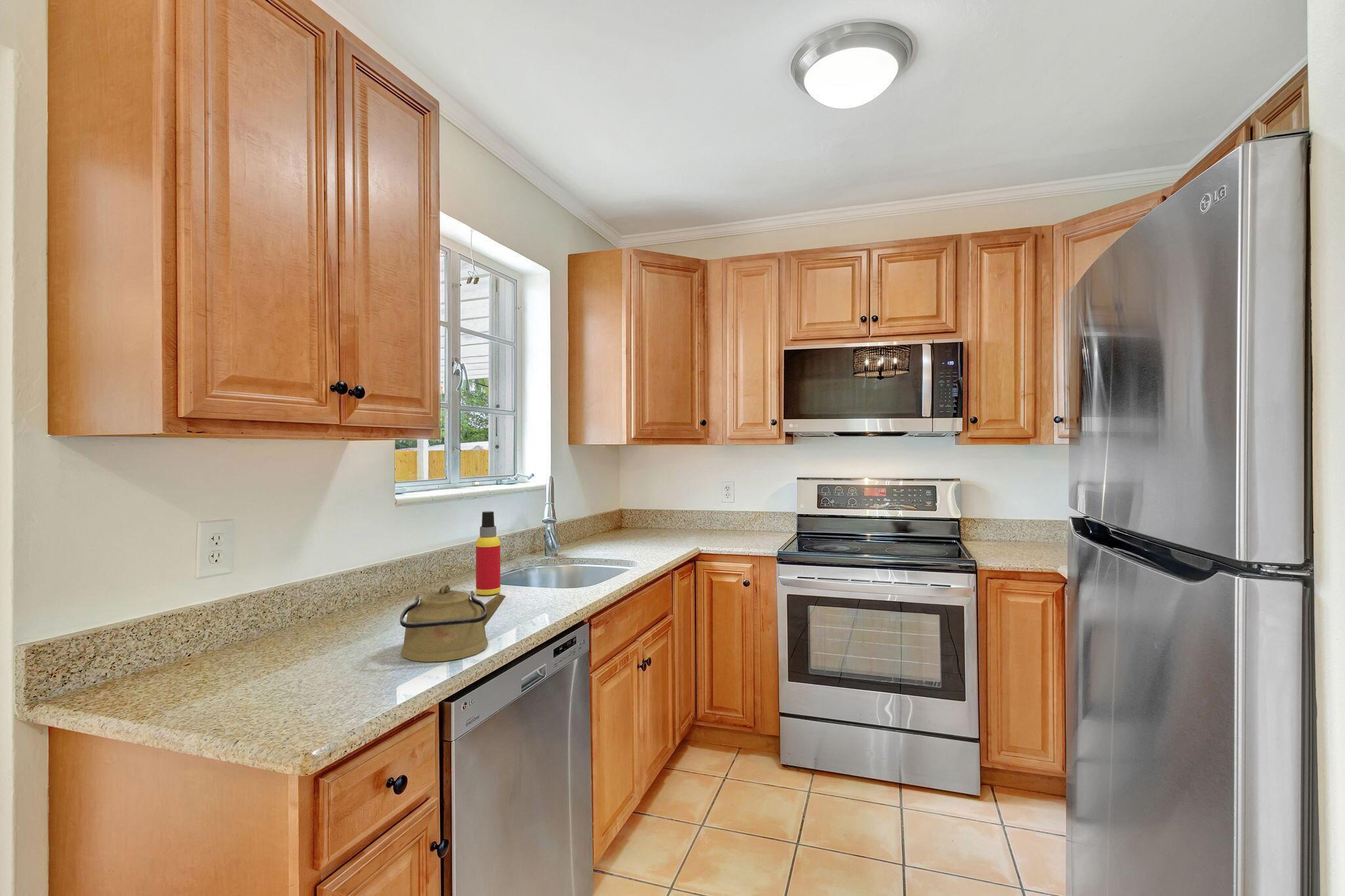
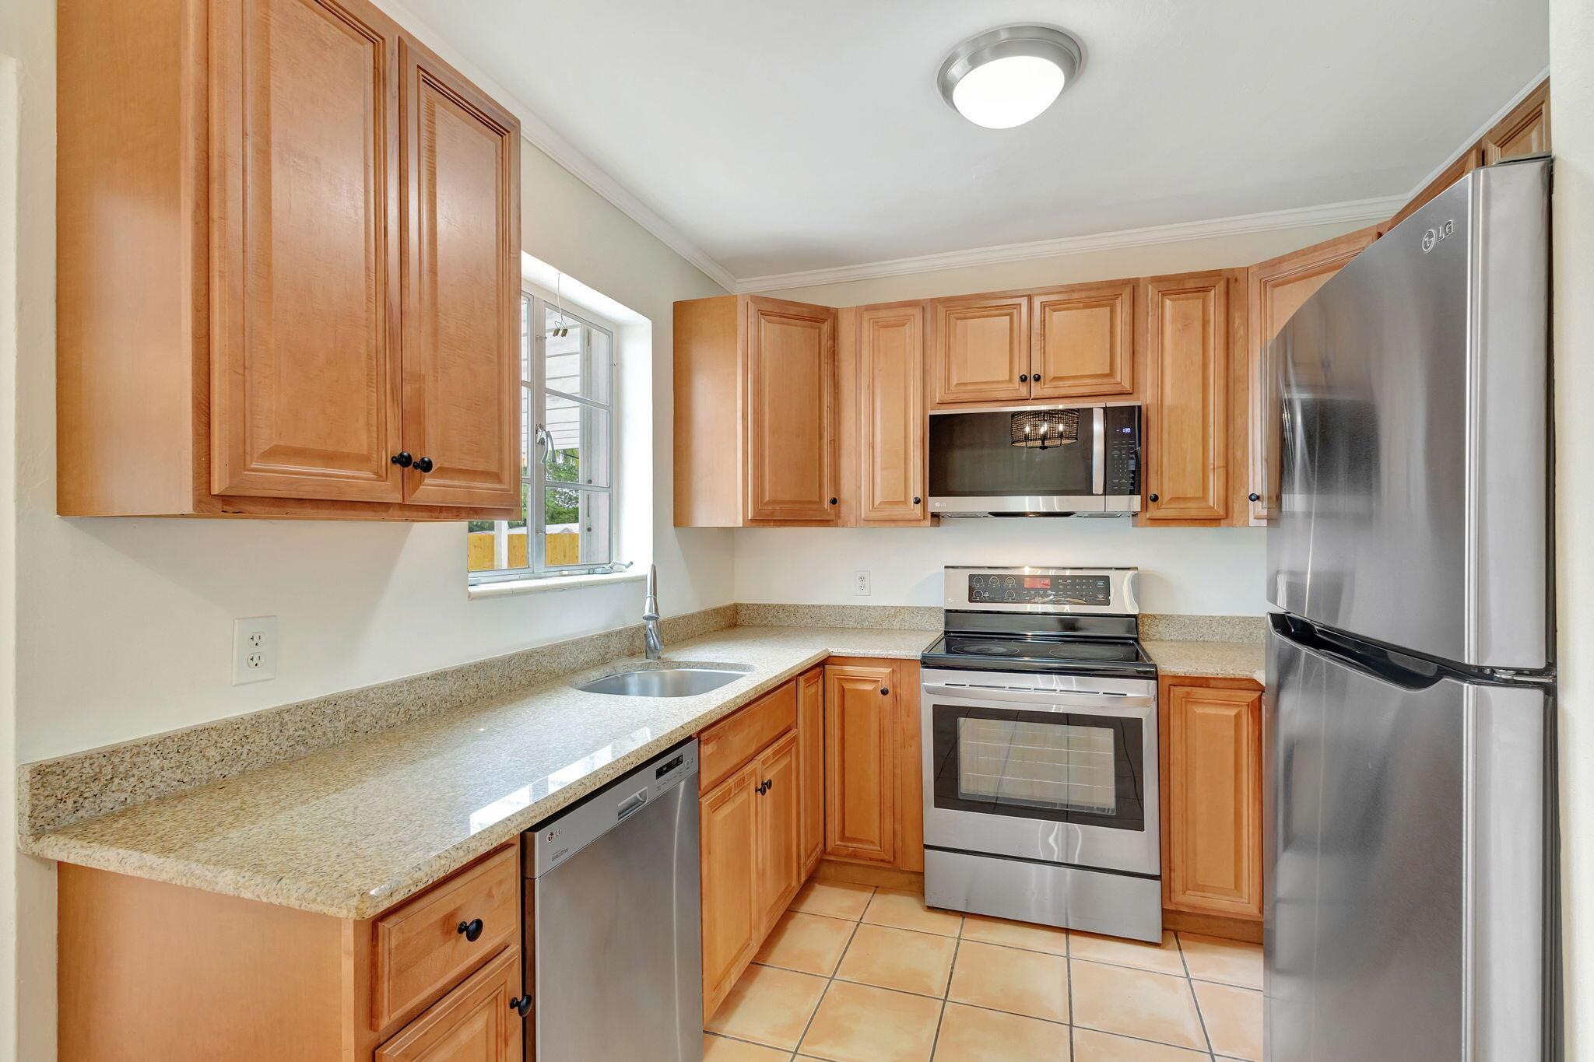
- kettle [399,584,506,663]
- spray bottle [475,511,501,596]
